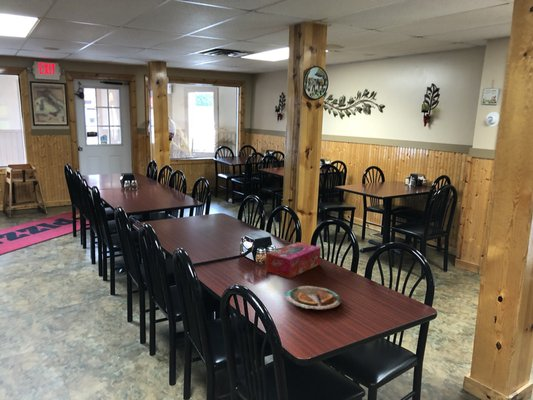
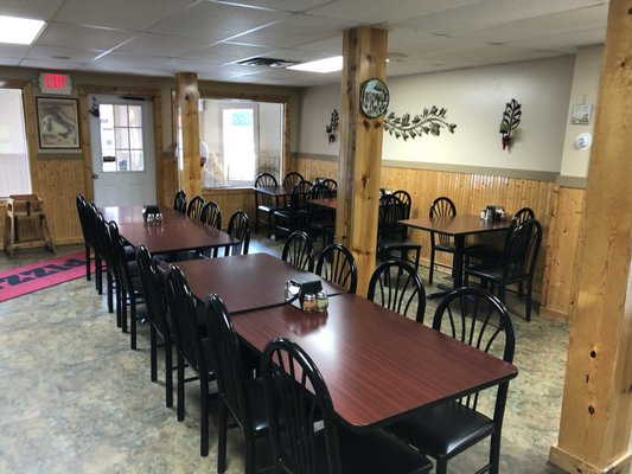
- tissue box [265,241,322,279]
- plate [284,285,342,311]
